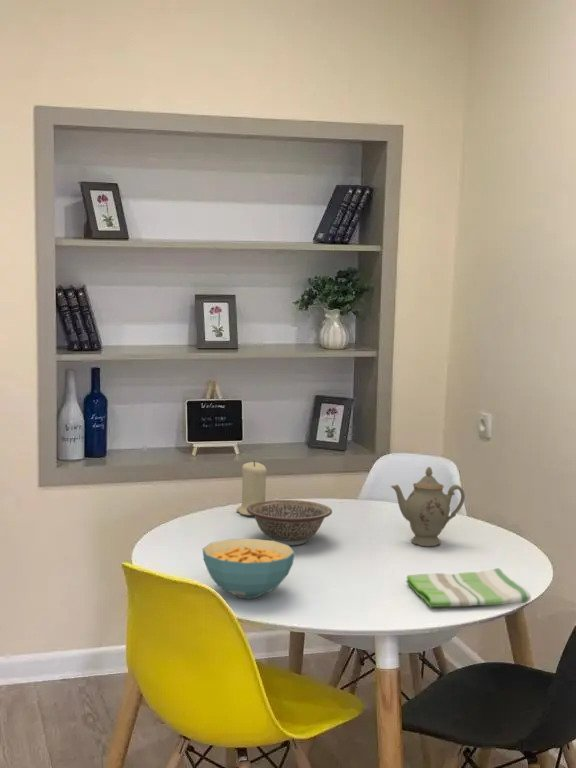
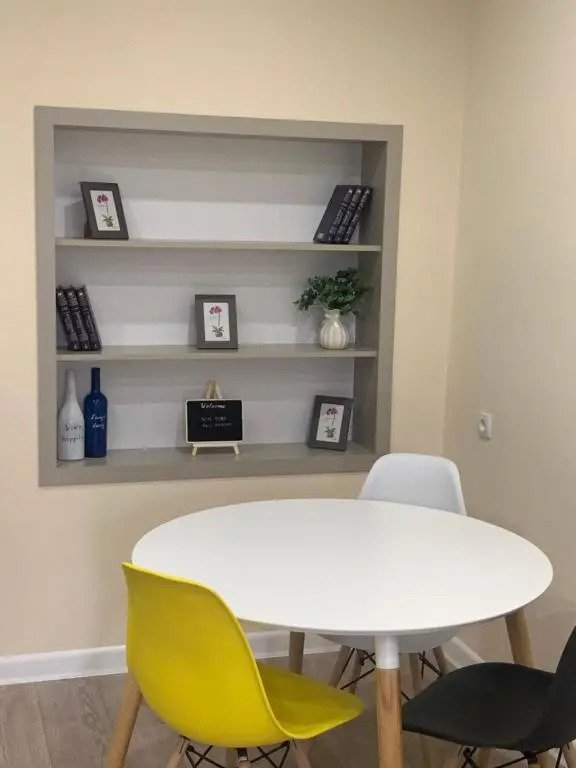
- cereal bowl [202,538,296,599]
- chinaware [390,466,466,547]
- decorative bowl [247,499,333,546]
- dish towel [405,567,532,608]
- candle [235,460,268,516]
